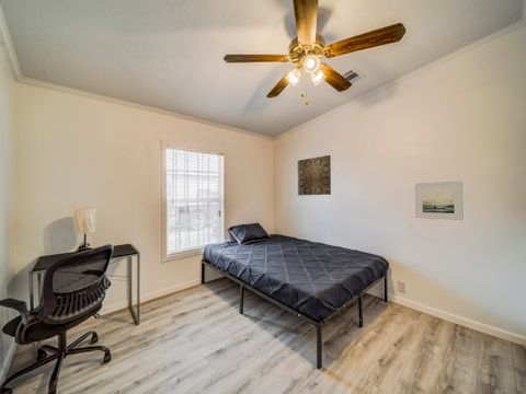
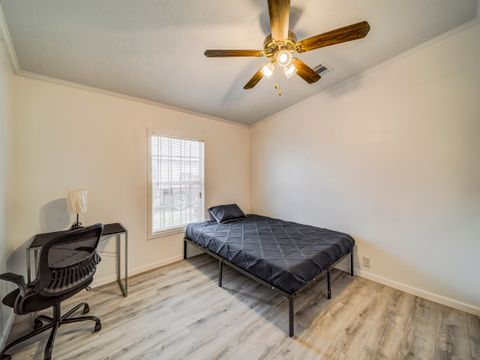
- wall art [297,154,332,196]
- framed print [414,179,465,221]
